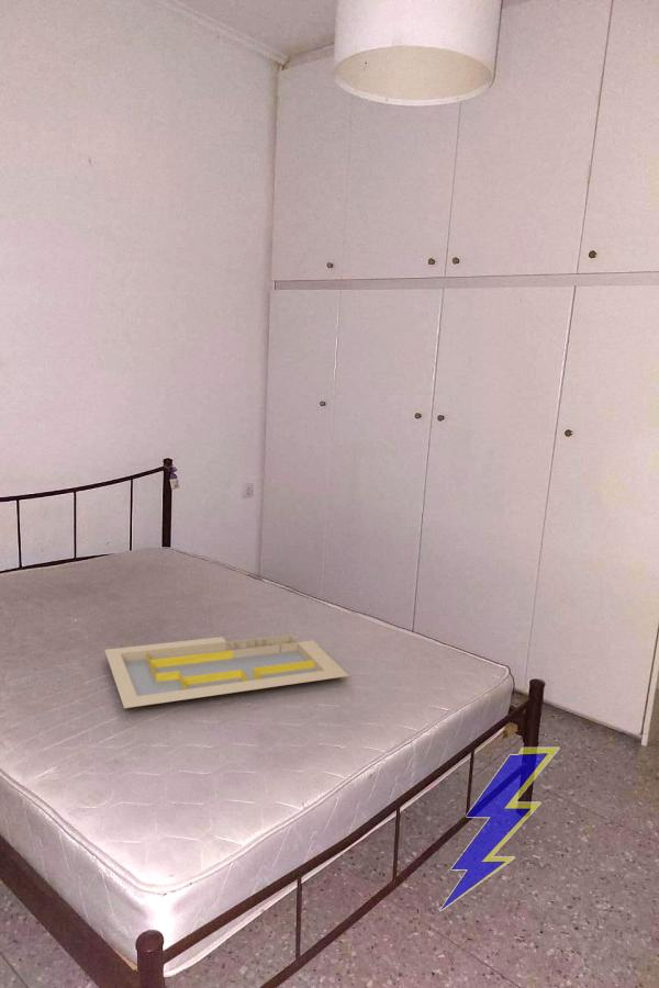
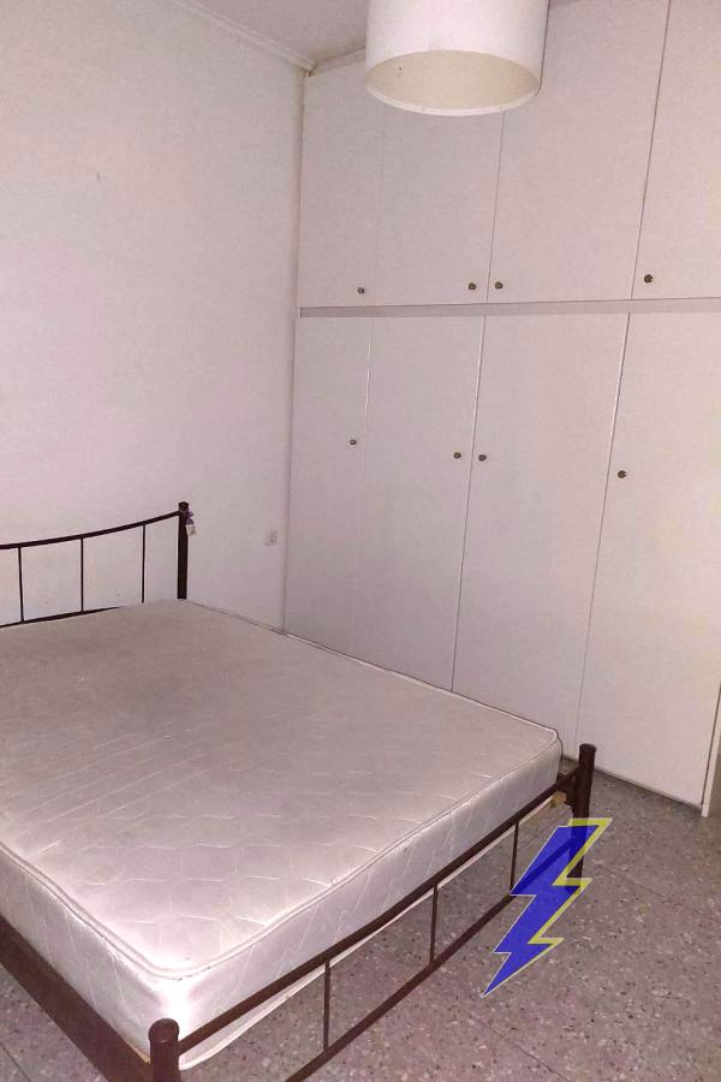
- serving tray [103,633,350,709]
